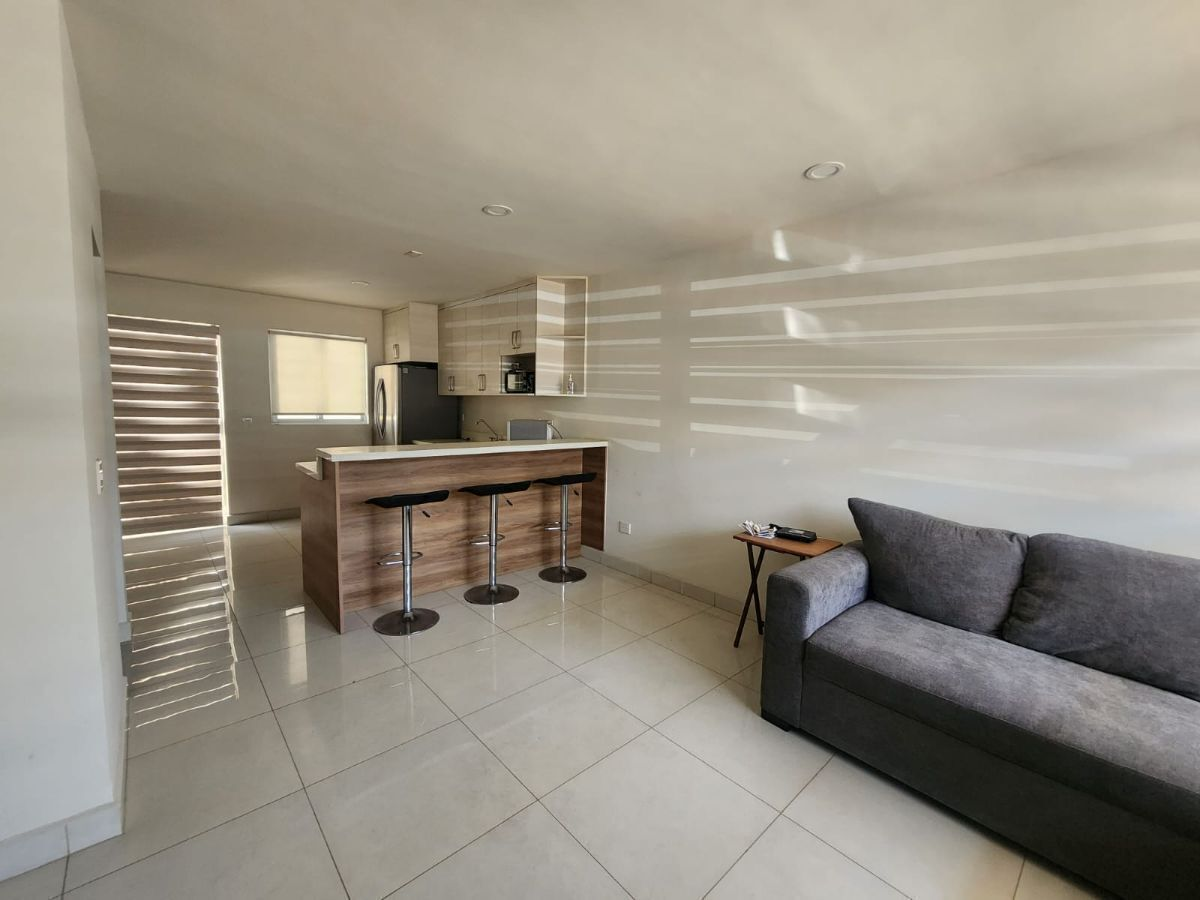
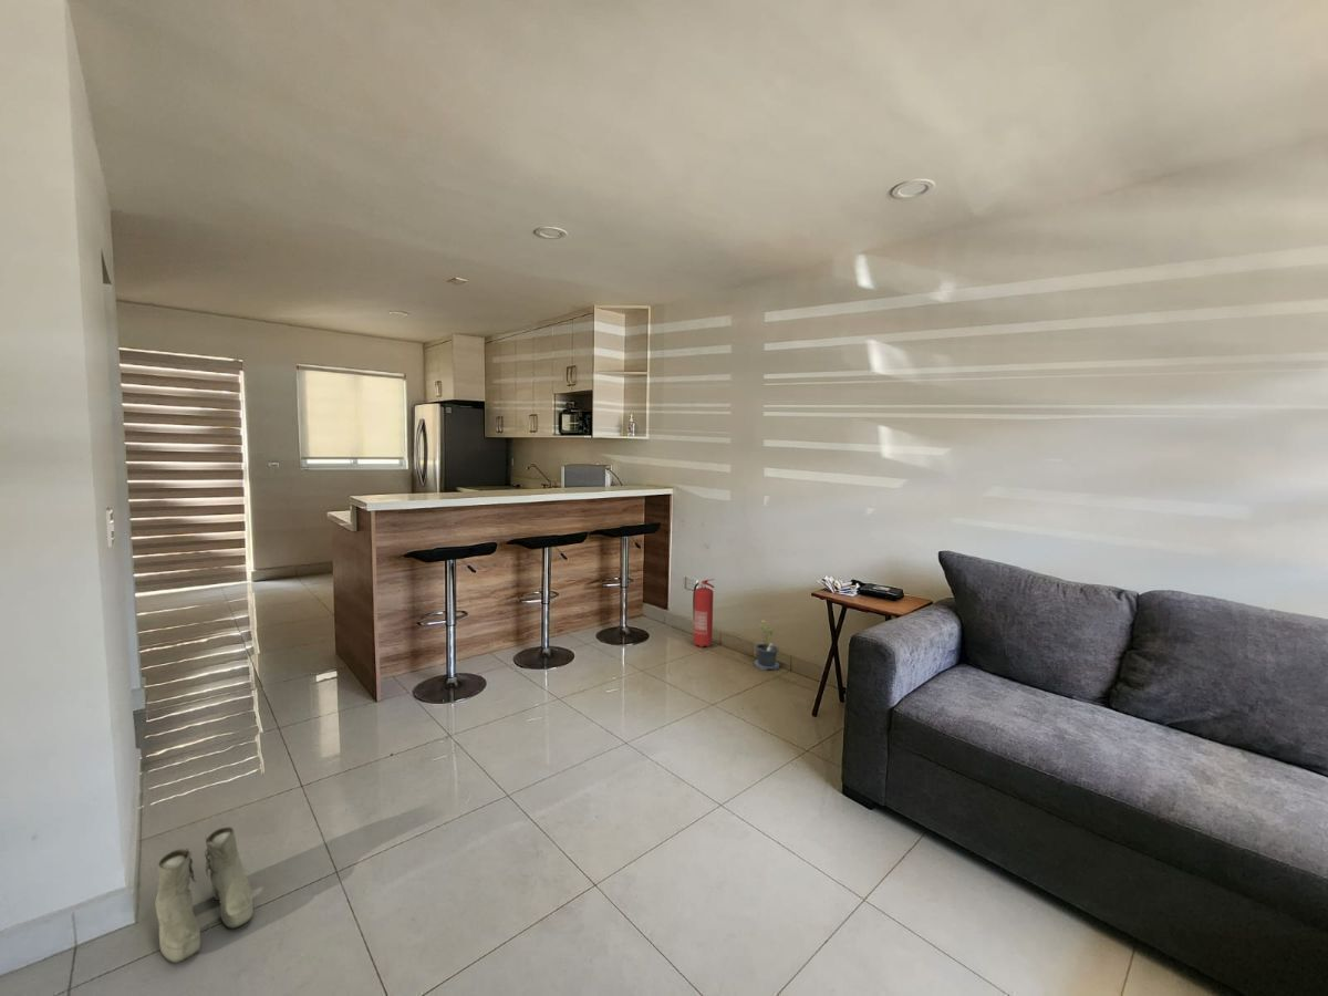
+ boots [154,826,255,964]
+ potted plant [753,619,781,672]
+ fire extinguisher [692,578,716,649]
